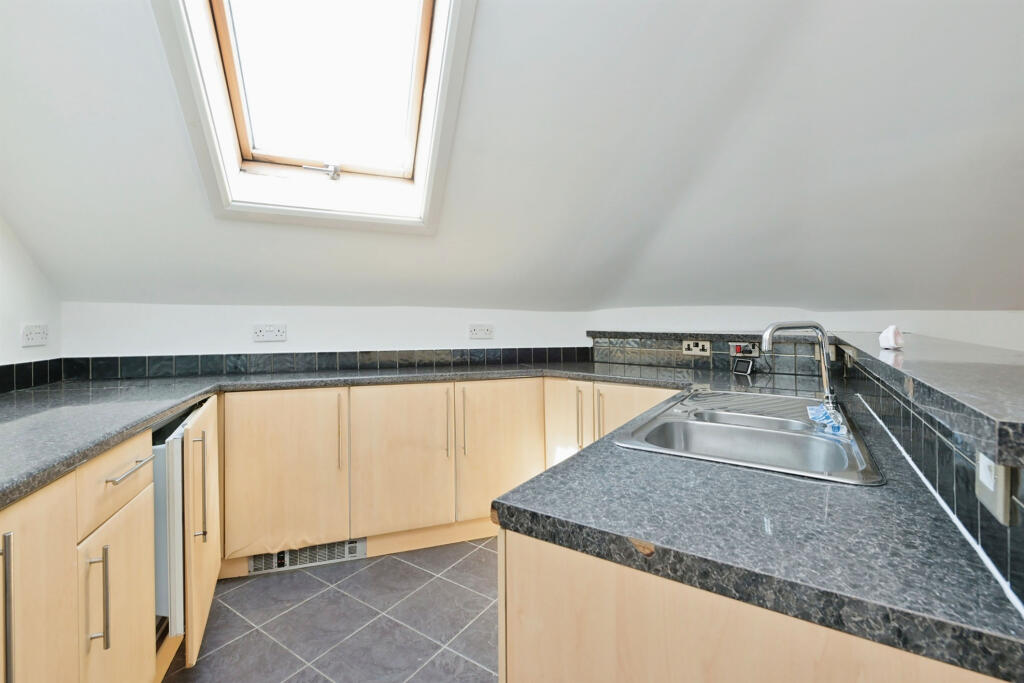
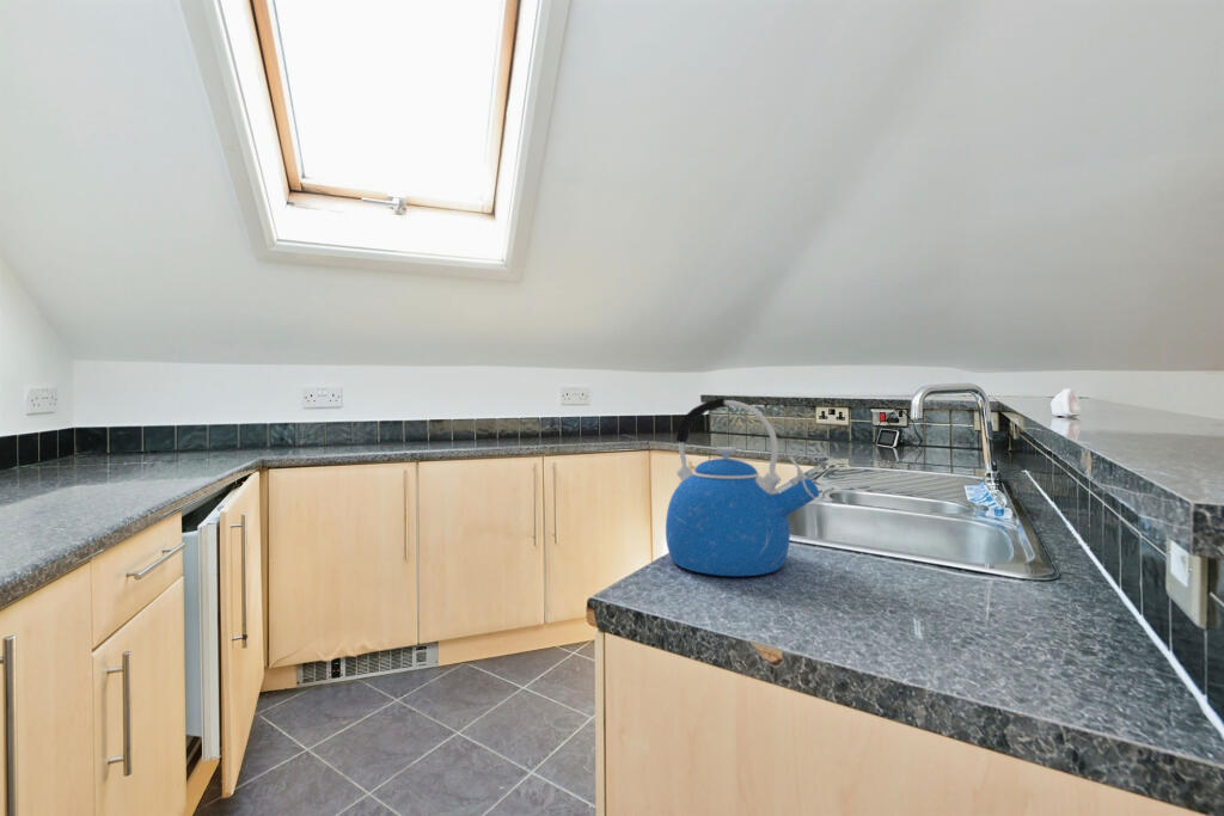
+ kettle [665,397,820,577]
